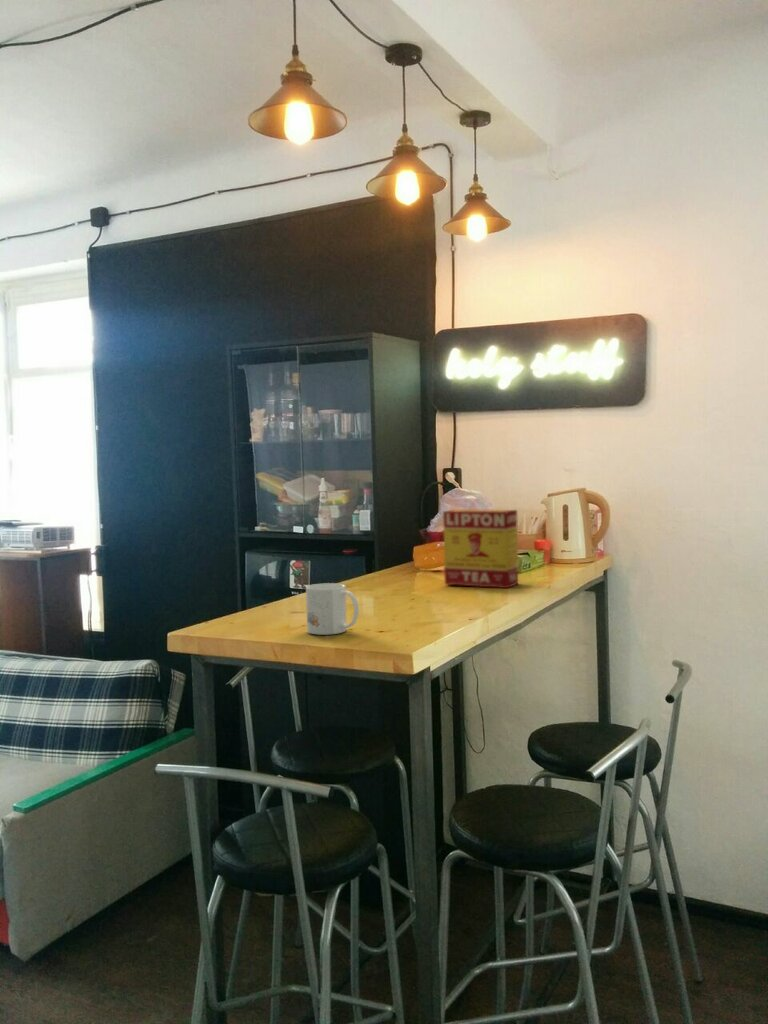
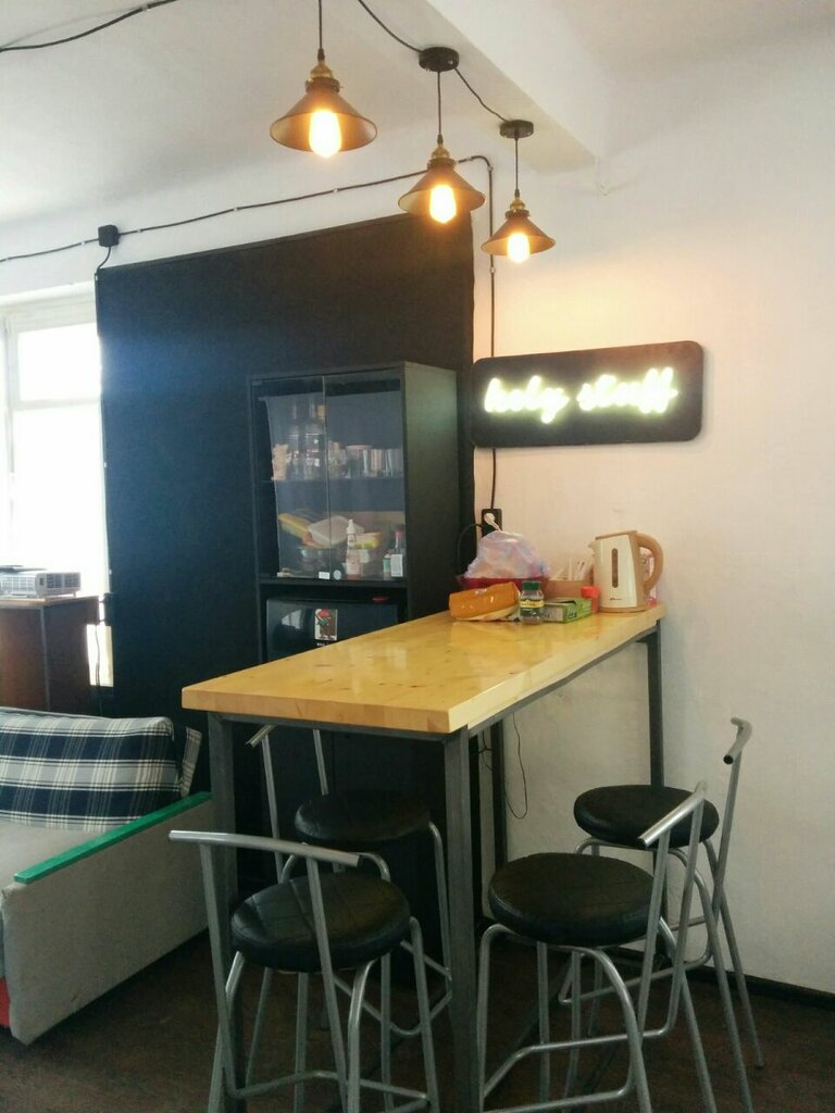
- tea box [442,508,519,589]
- mug [305,582,360,636]
